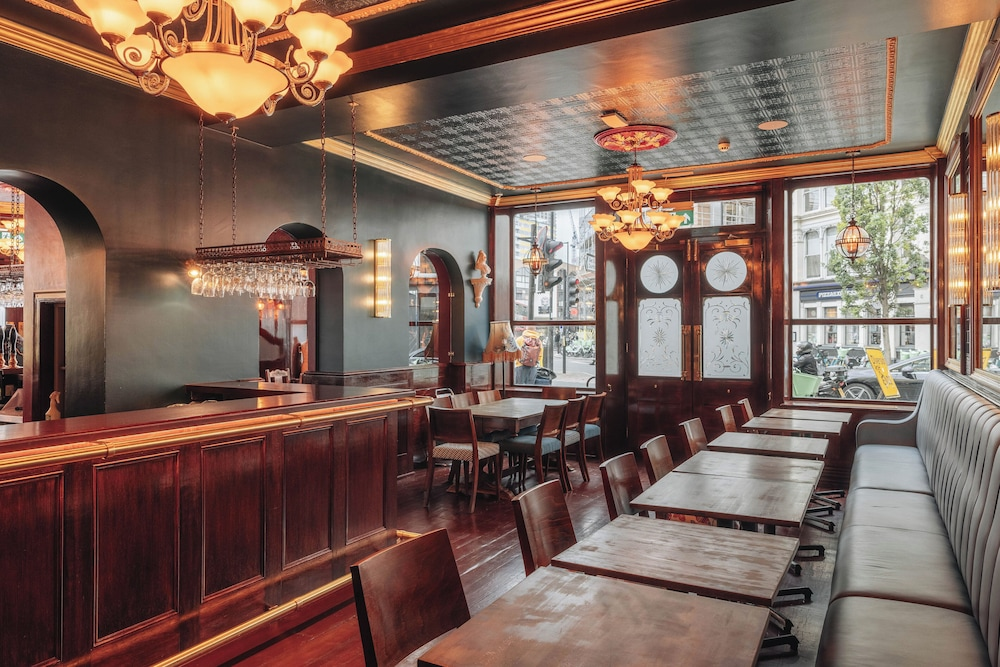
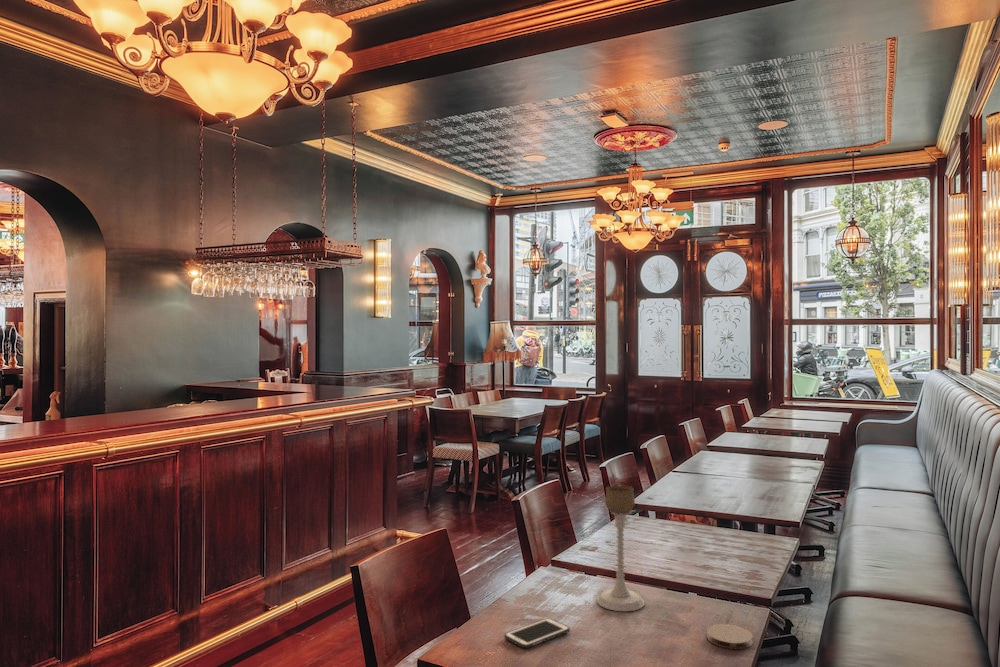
+ candle holder [596,484,645,612]
+ coaster [706,623,754,650]
+ cell phone [503,617,571,649]
